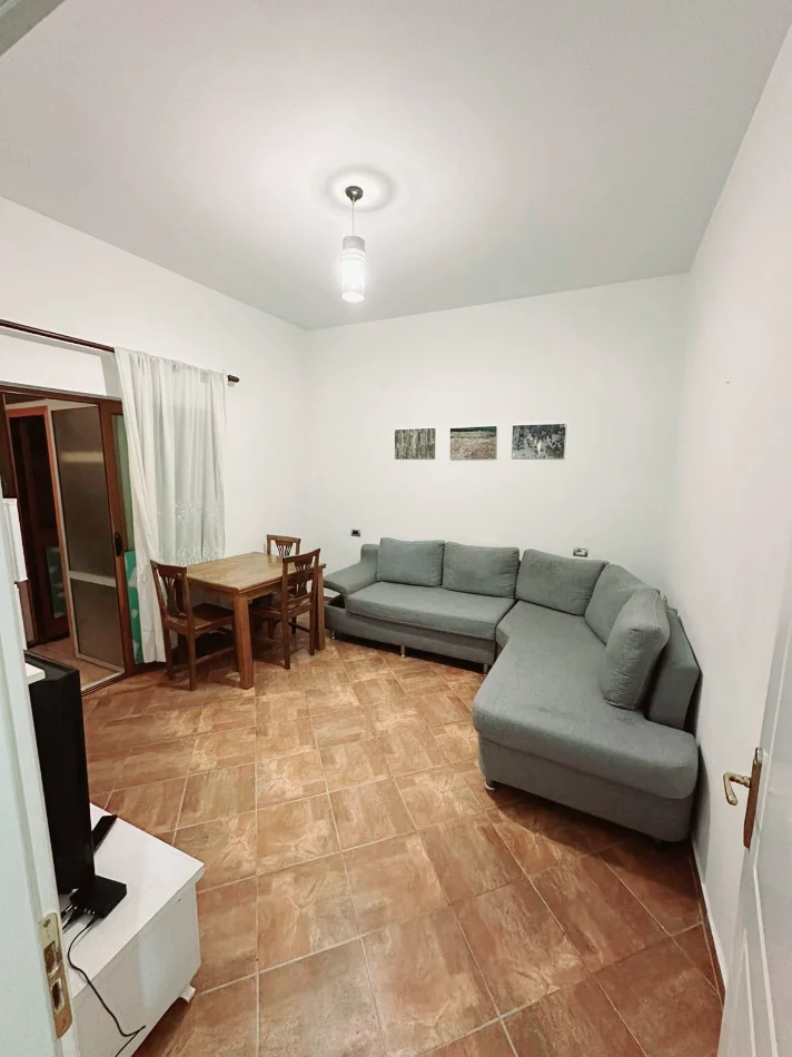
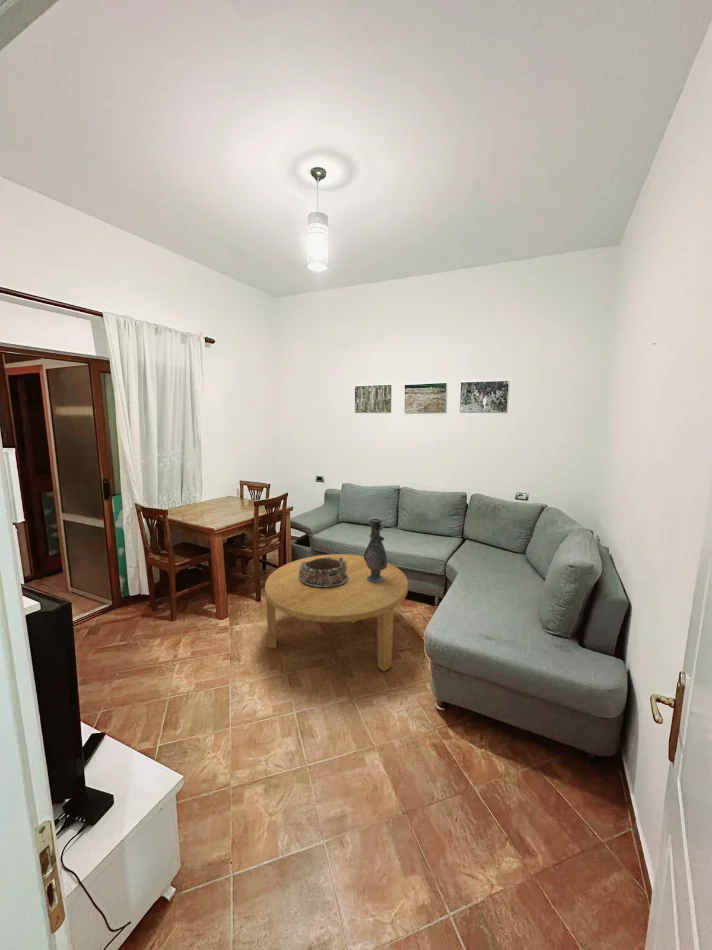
+ vase [363,516,388,583]
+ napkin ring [299,556,348,588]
+ coffee table [264,553,409,672]
